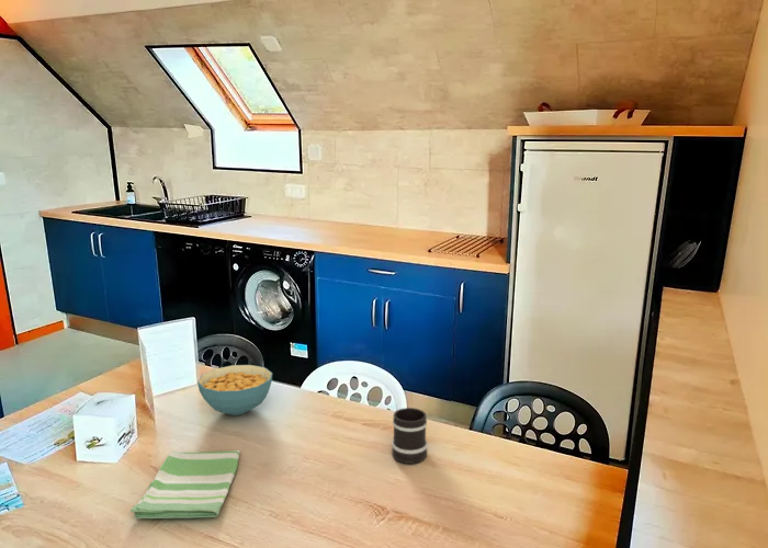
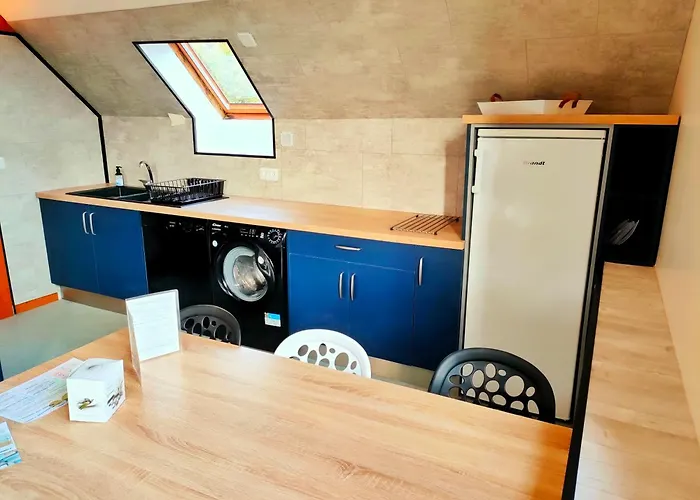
- dish towel [129,449,241,520]
- mug [391,407,428,465]
- cereal bowl [196,364,273,416]
